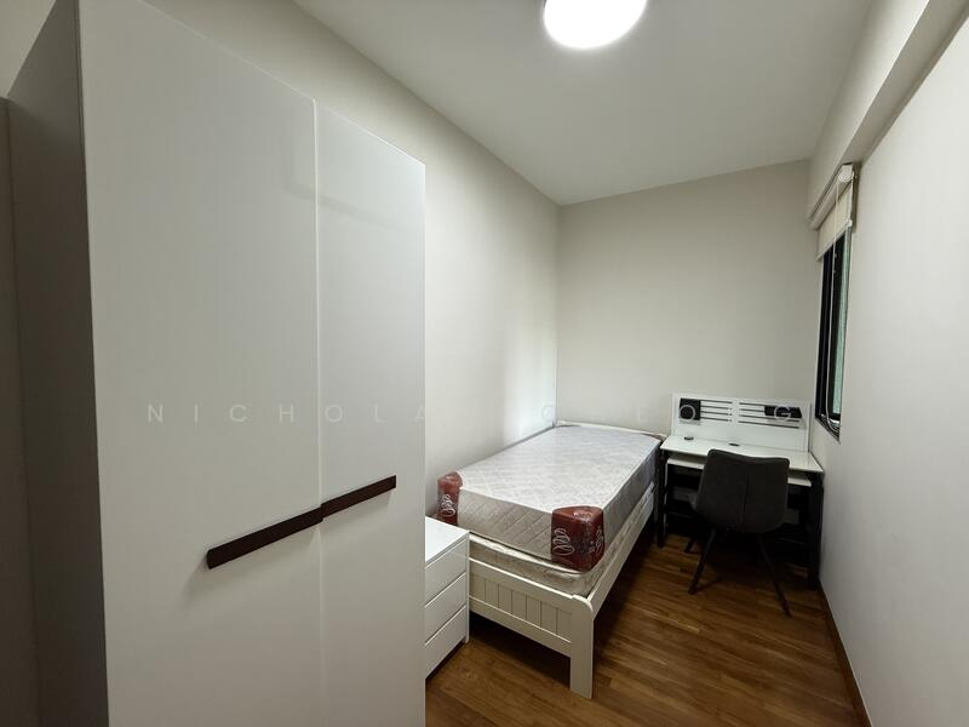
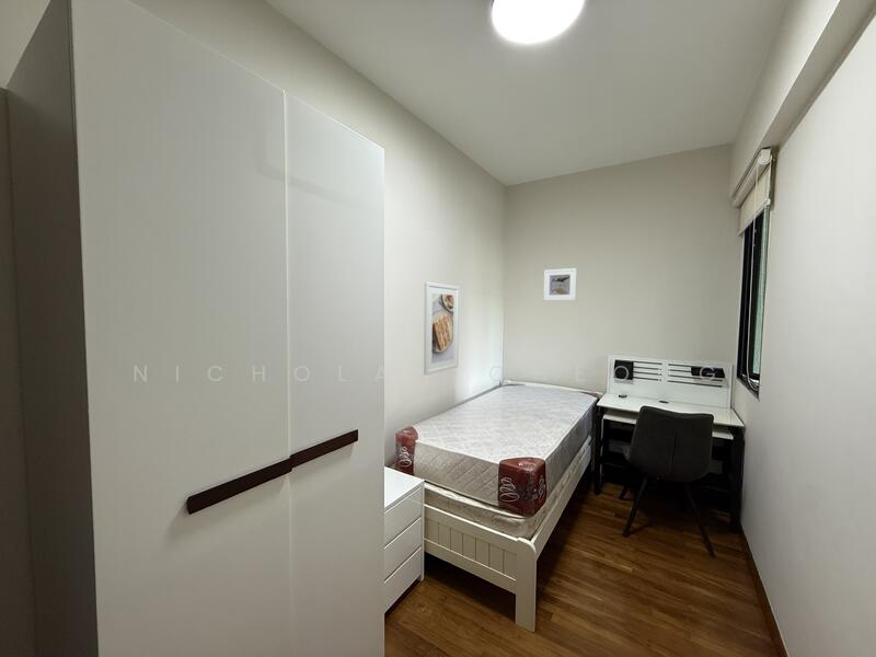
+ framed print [542,267,578,302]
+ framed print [423,281,460,376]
